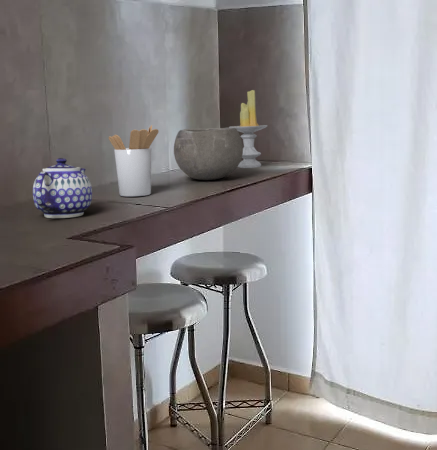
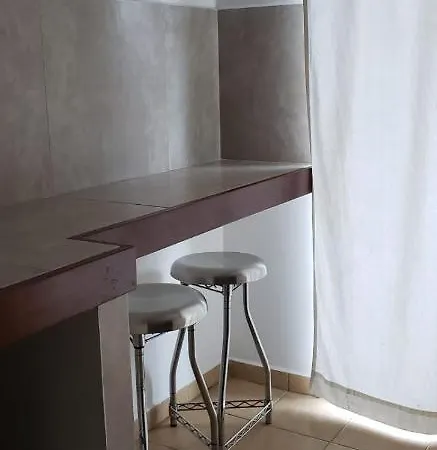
- teapot [32,157,93,219]
- utensil holder [108,124,160,197]
- bowl [173,127,244,181]
- candle [228,89,268,169]
